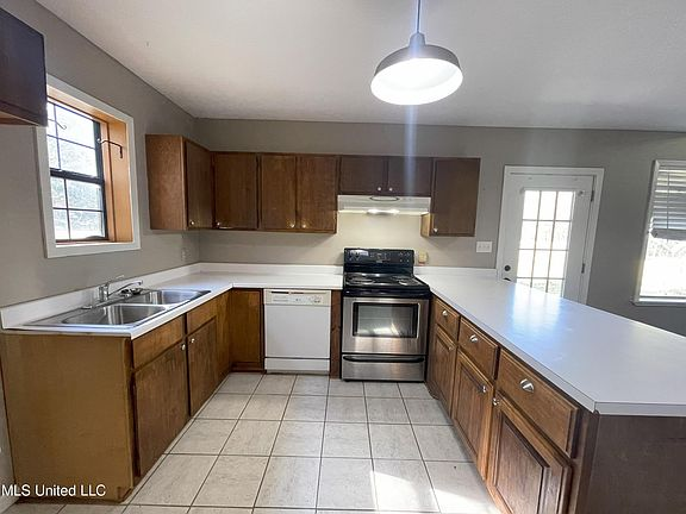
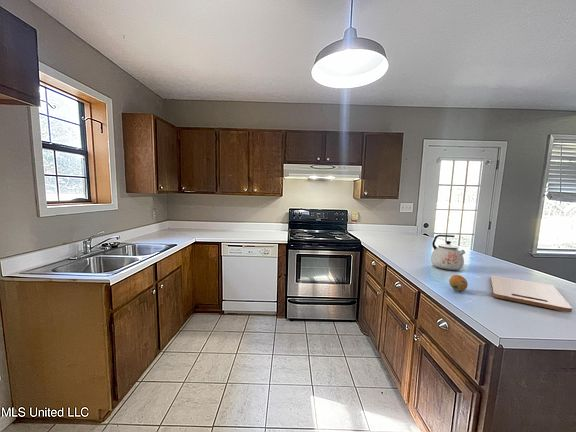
+ cutting board [490,274,573,313]
+ kettle [430,234,466,271]
+ fruit [448,274,469,292]
